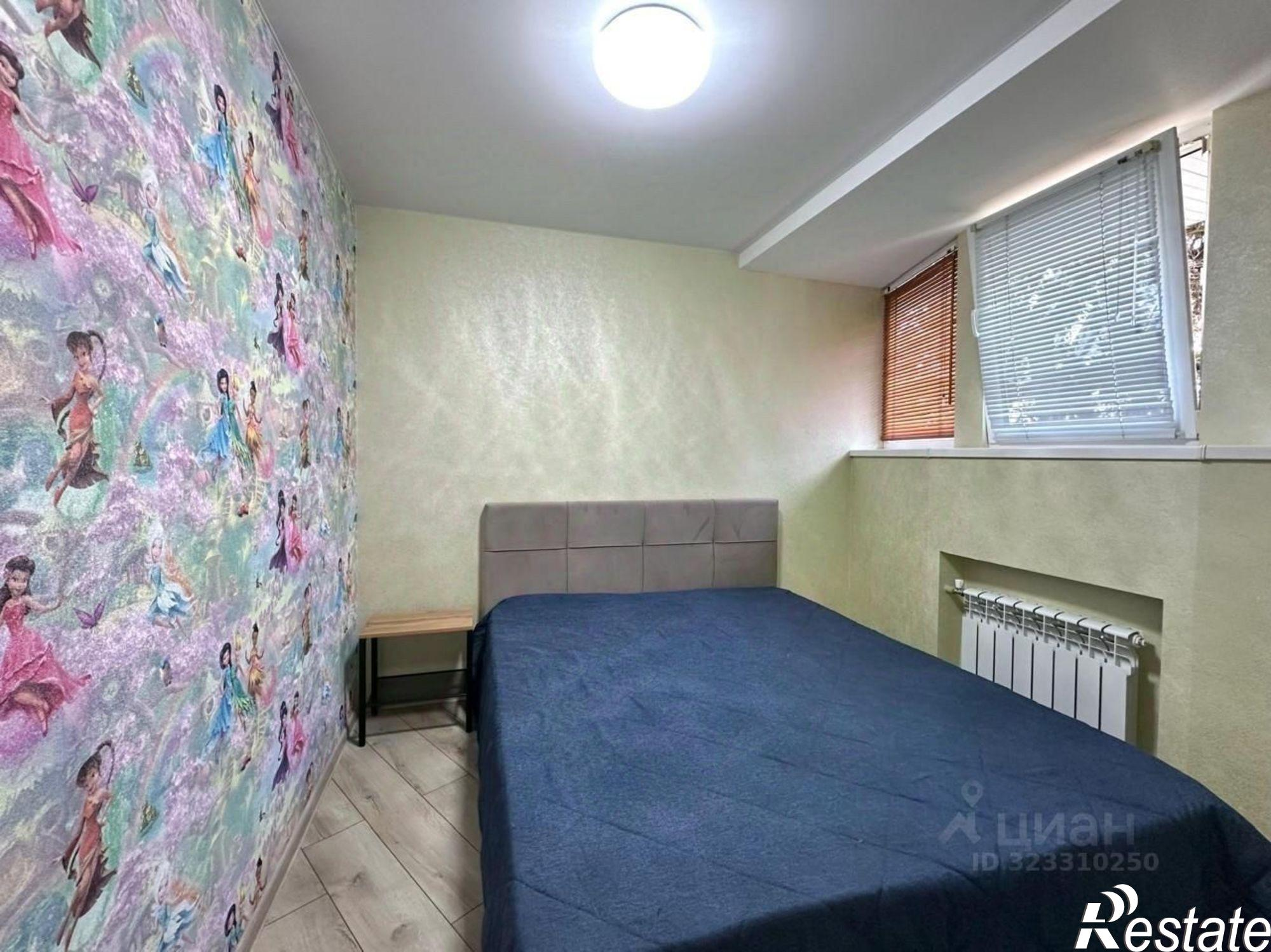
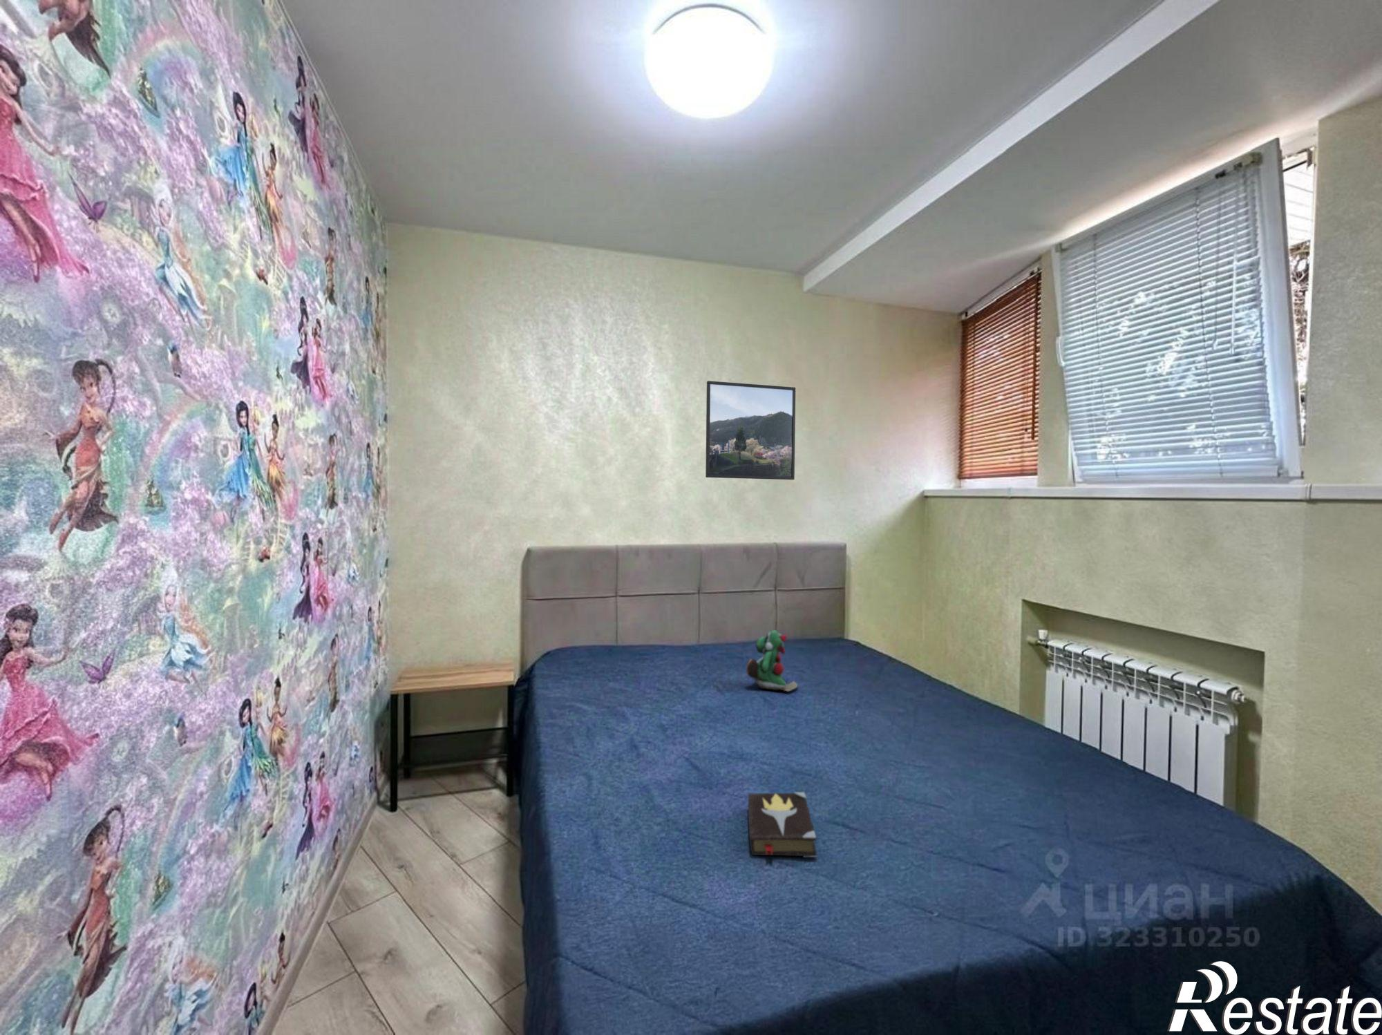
+ stuffed toy [746,629,799,693]
+ hardback book [748,791,818,858]
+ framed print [705,381,796,481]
